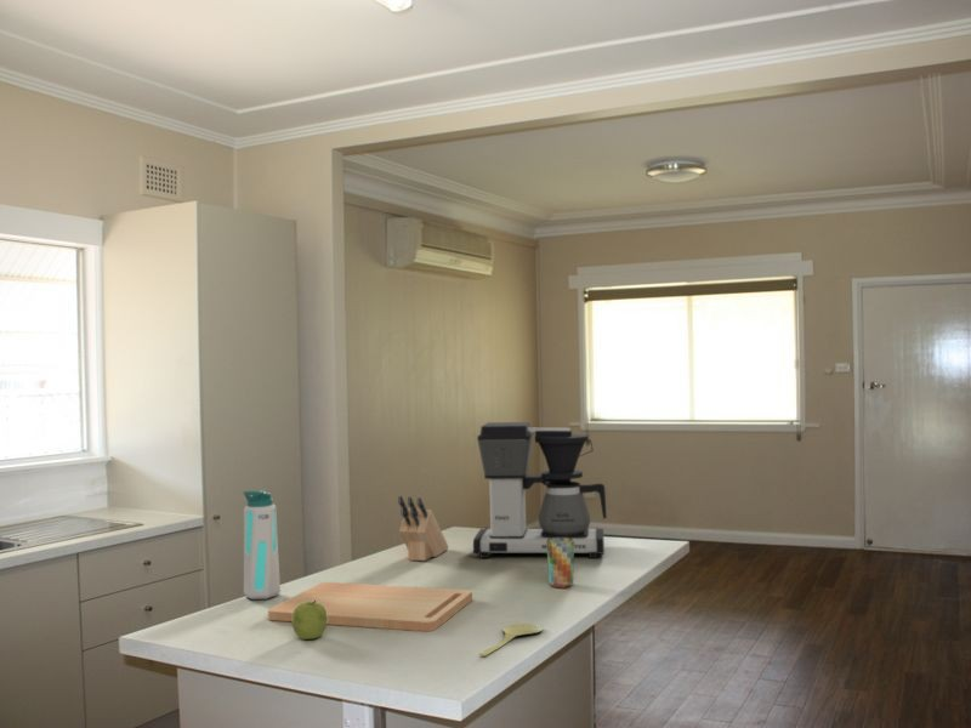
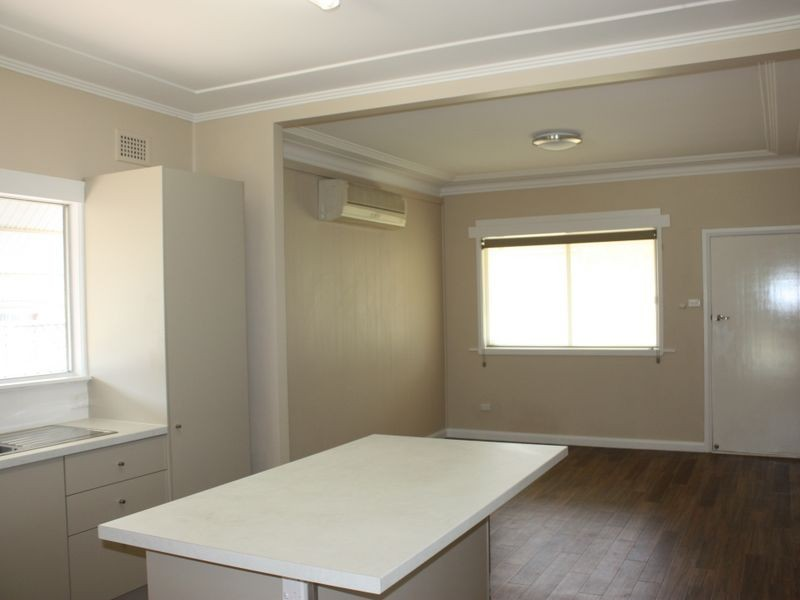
- cup [546,538,575,590]
- fruit [291,601,328,641]
- water bottle [243,489,282,601]
- spoon [478,622,544,656]
- knife block [397,495,450,562]
- cutting board [267,581,473,632]
- coffee maker [472,421,608,559]
